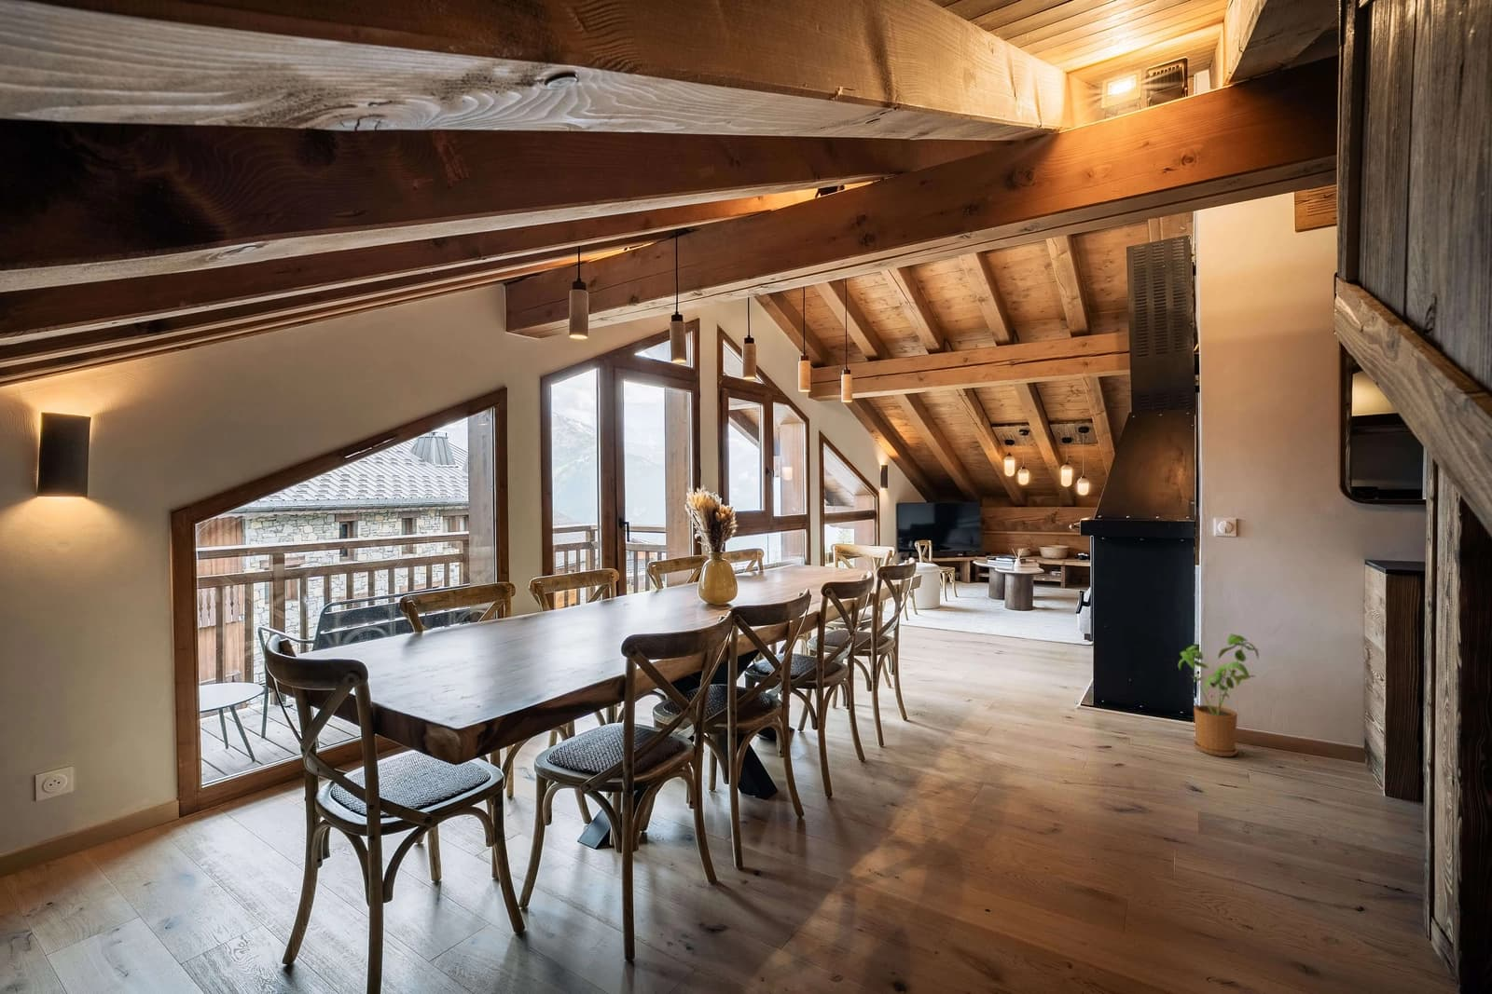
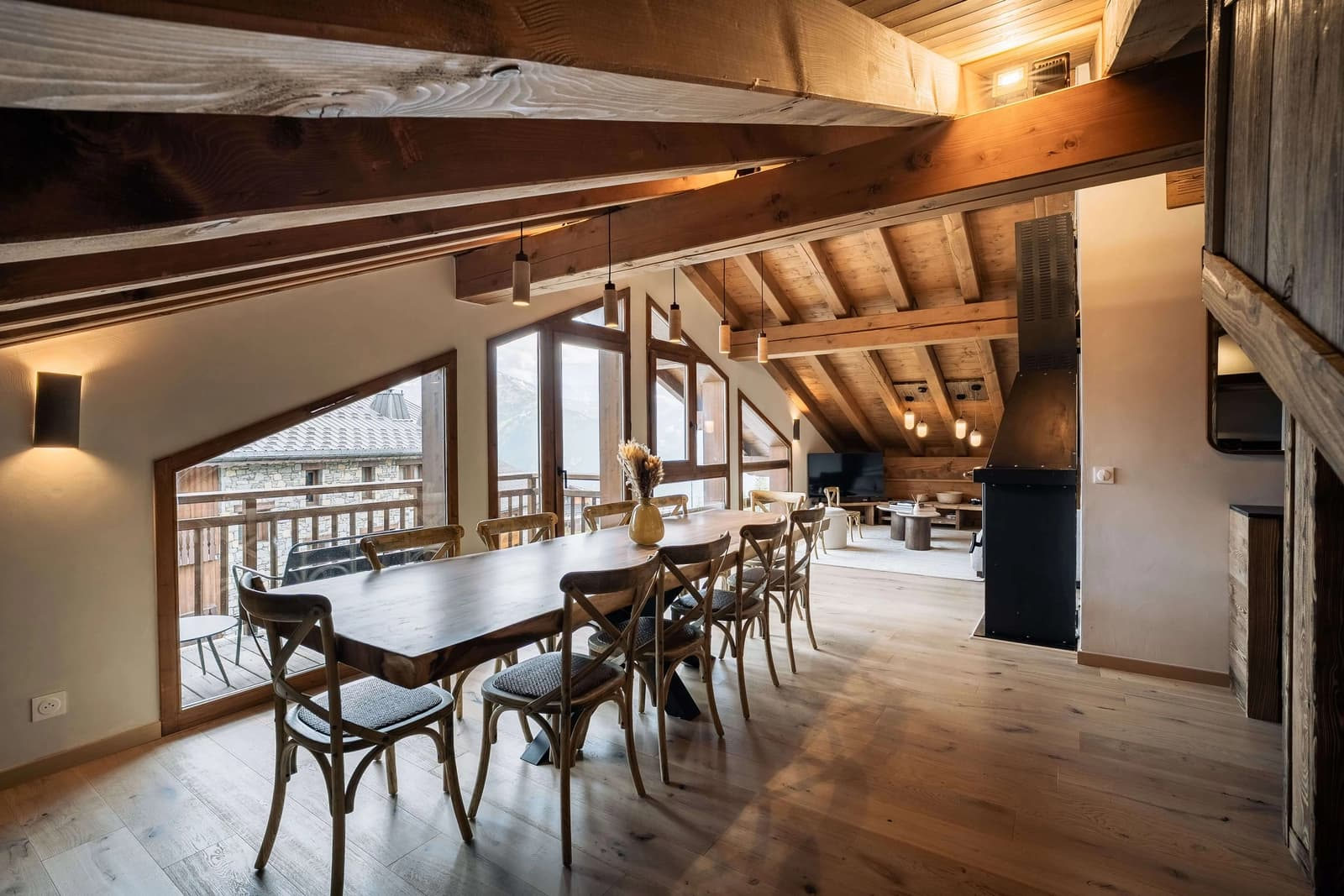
- house plant [1178,632,1260,758]
